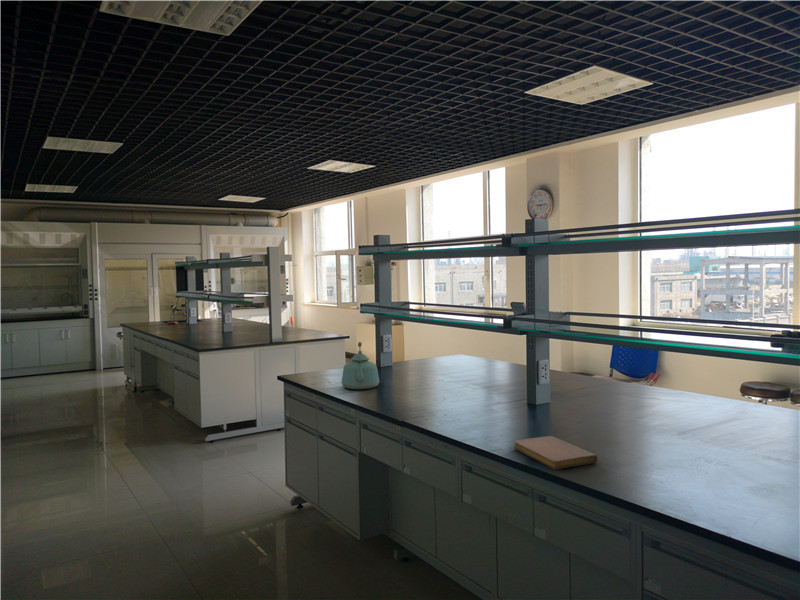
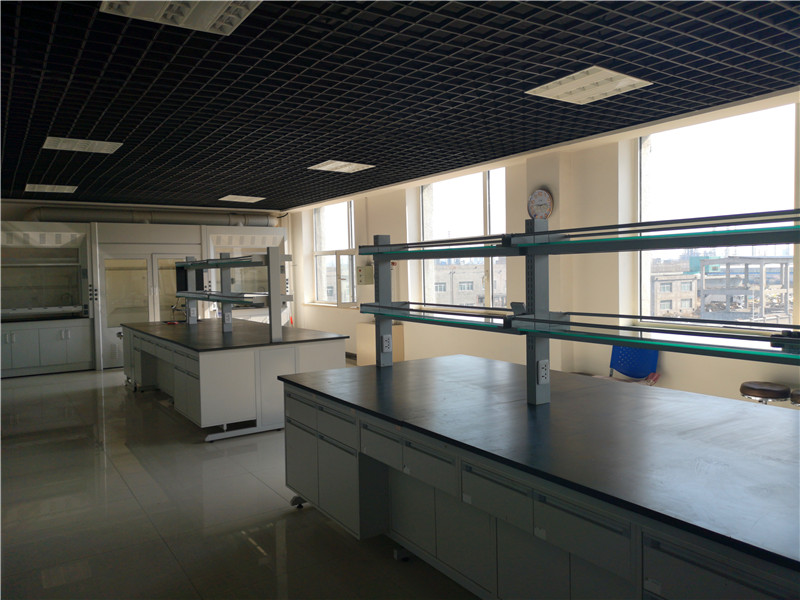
- notebook [513,435,598,470]
- kettle [341,341,380,390]
